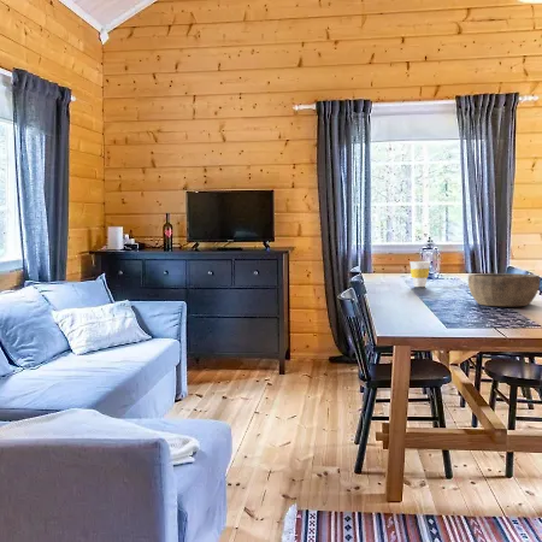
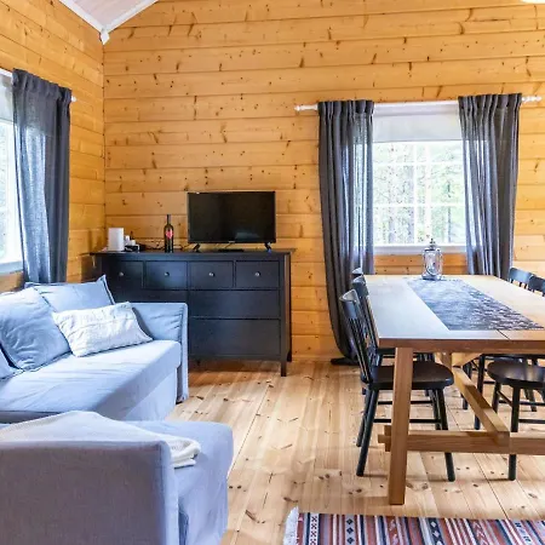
- bowl [467,272,541,307]
- cup [408,260,431,288]
